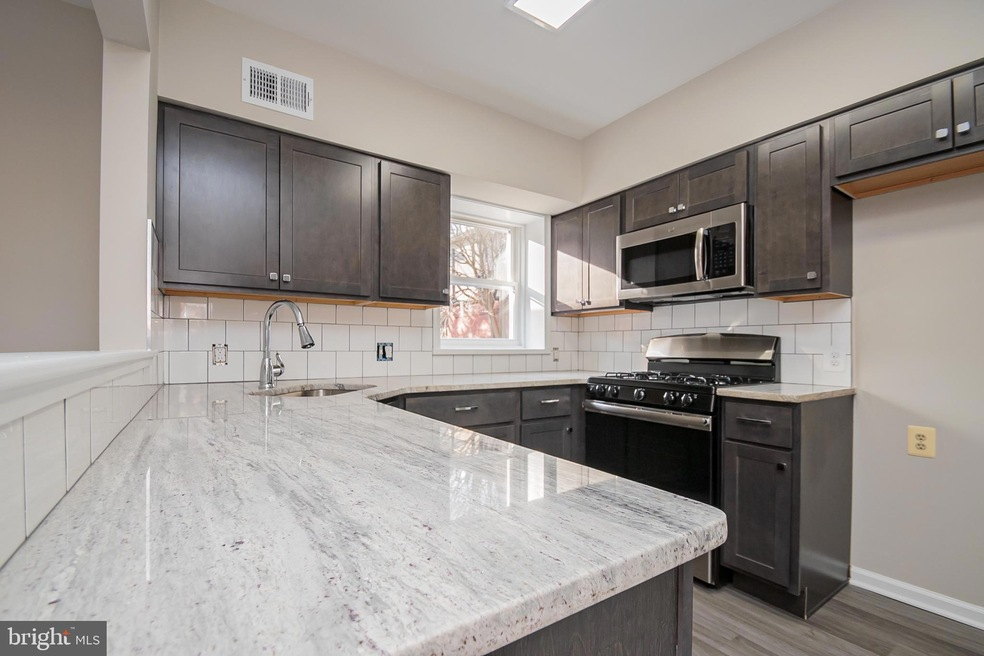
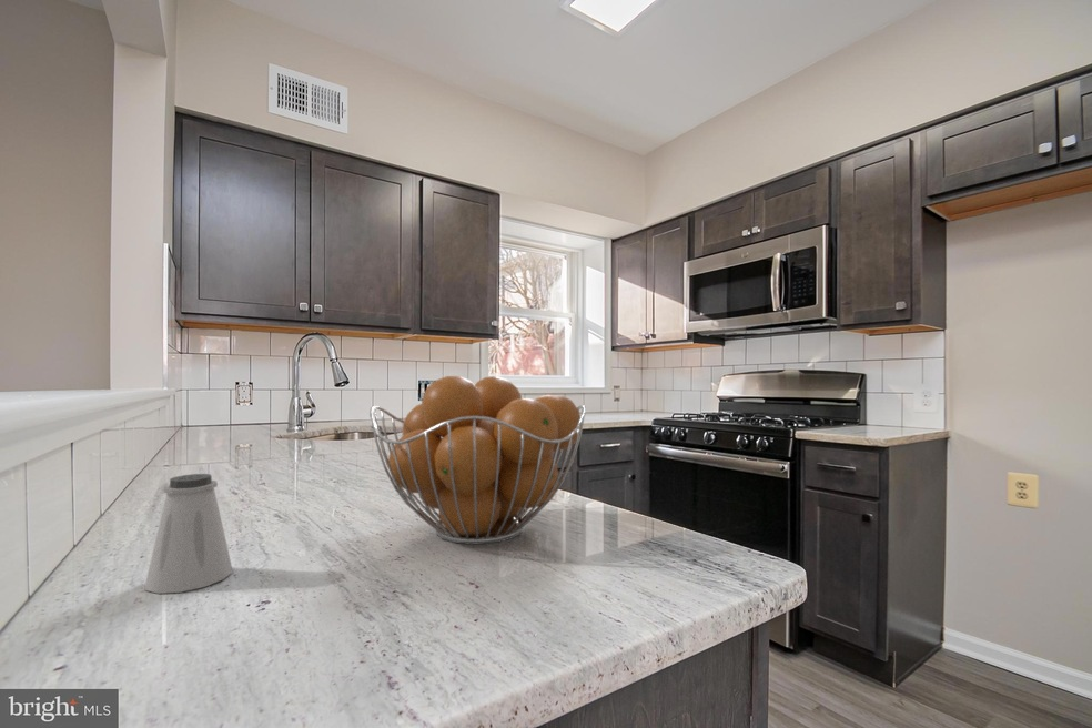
+ fruit basket [368,375,587,546]
+ saltshaker [144,473,234,595]
